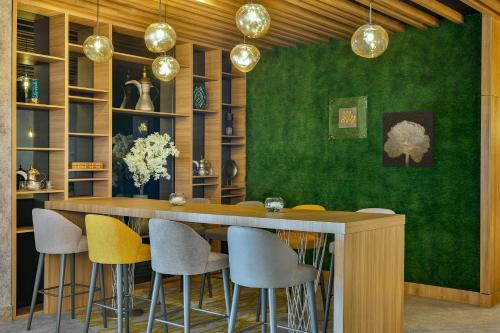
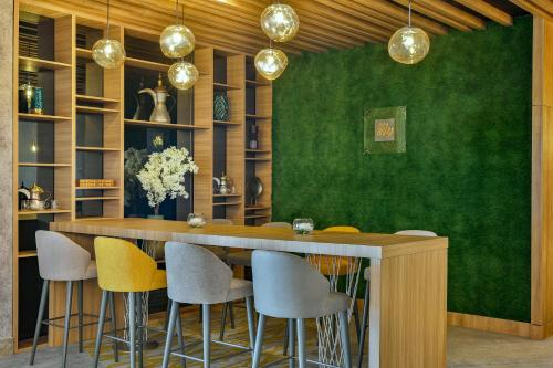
- wall art [381,109,436,168]
